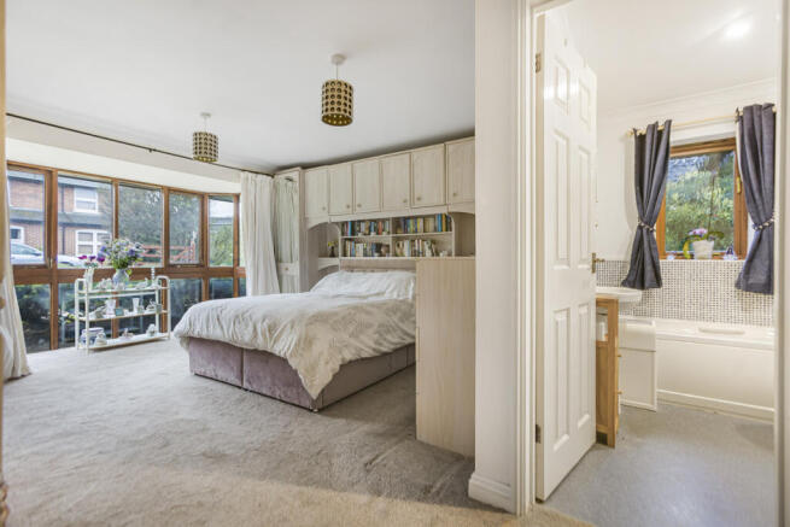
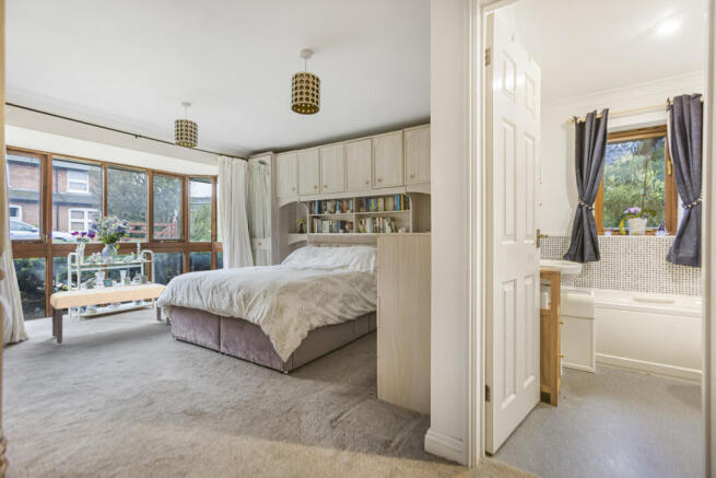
+ bench [49,282,172,345]
